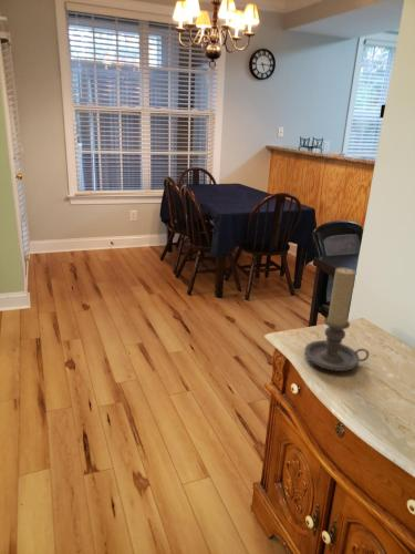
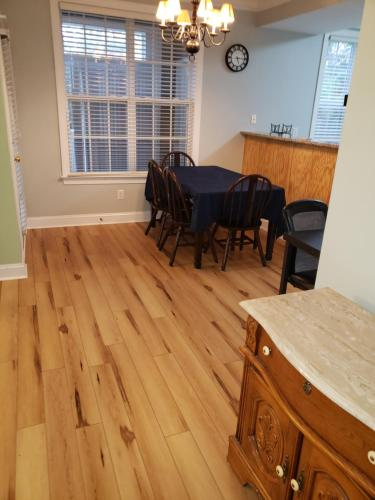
- candle holder [303,266,370,372]
